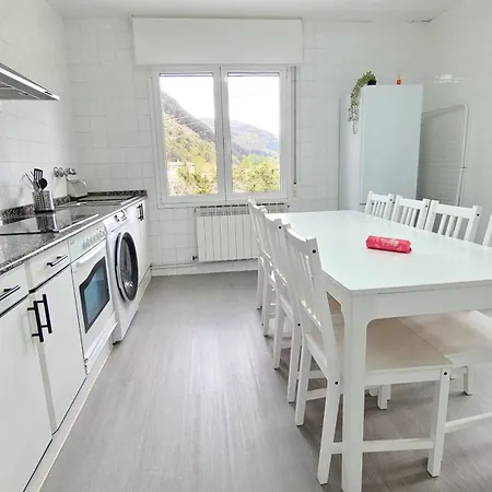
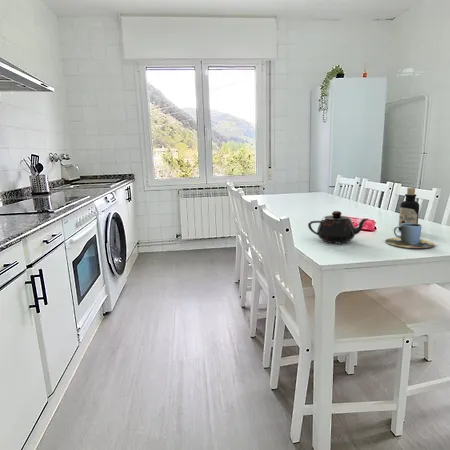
+ teapot [307,210,369,244]
+ bottle [398,187,420,232]
+ cup [385,223,436,249]
